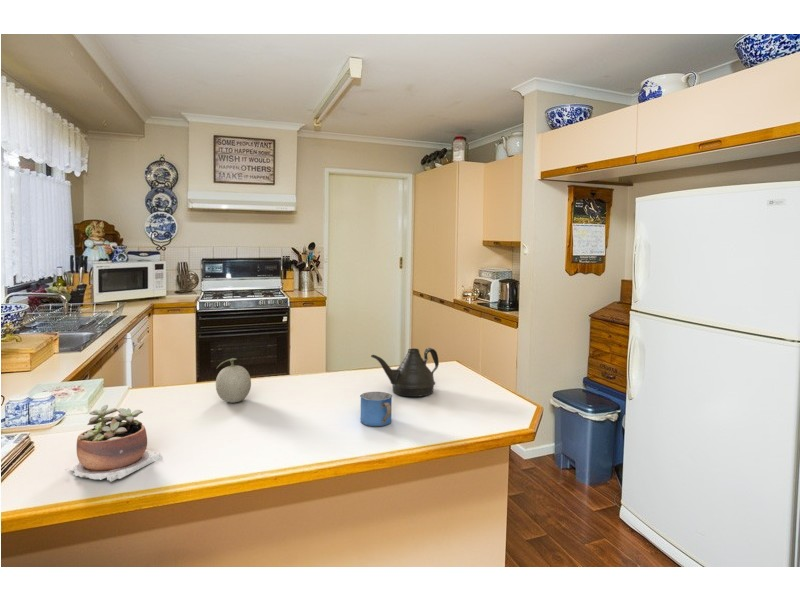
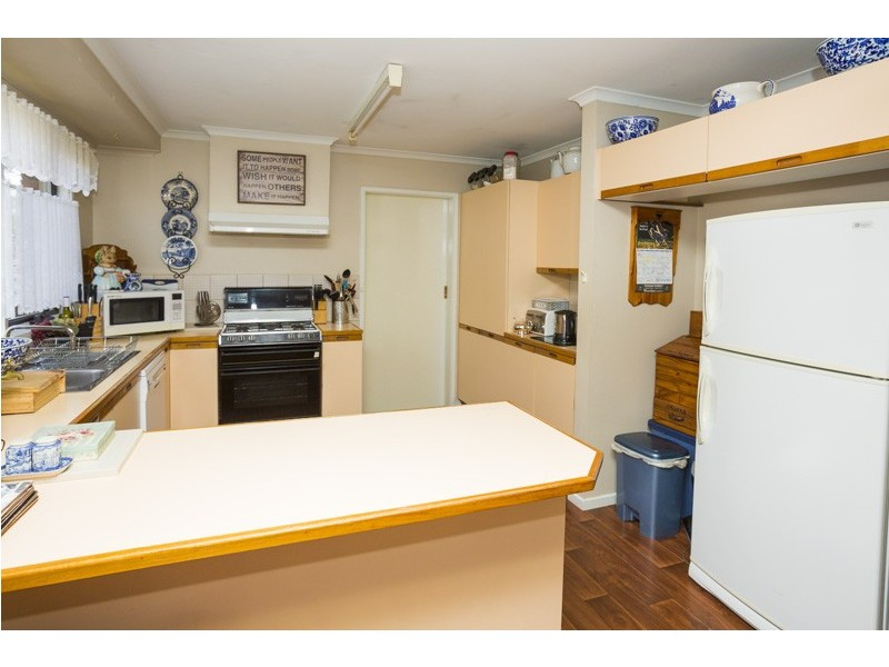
- succulent plant [64,404,163,483]
- mug [359,391,393,427]
- teapot [370,347,440,398]
- fruit [215,357,252,404]
